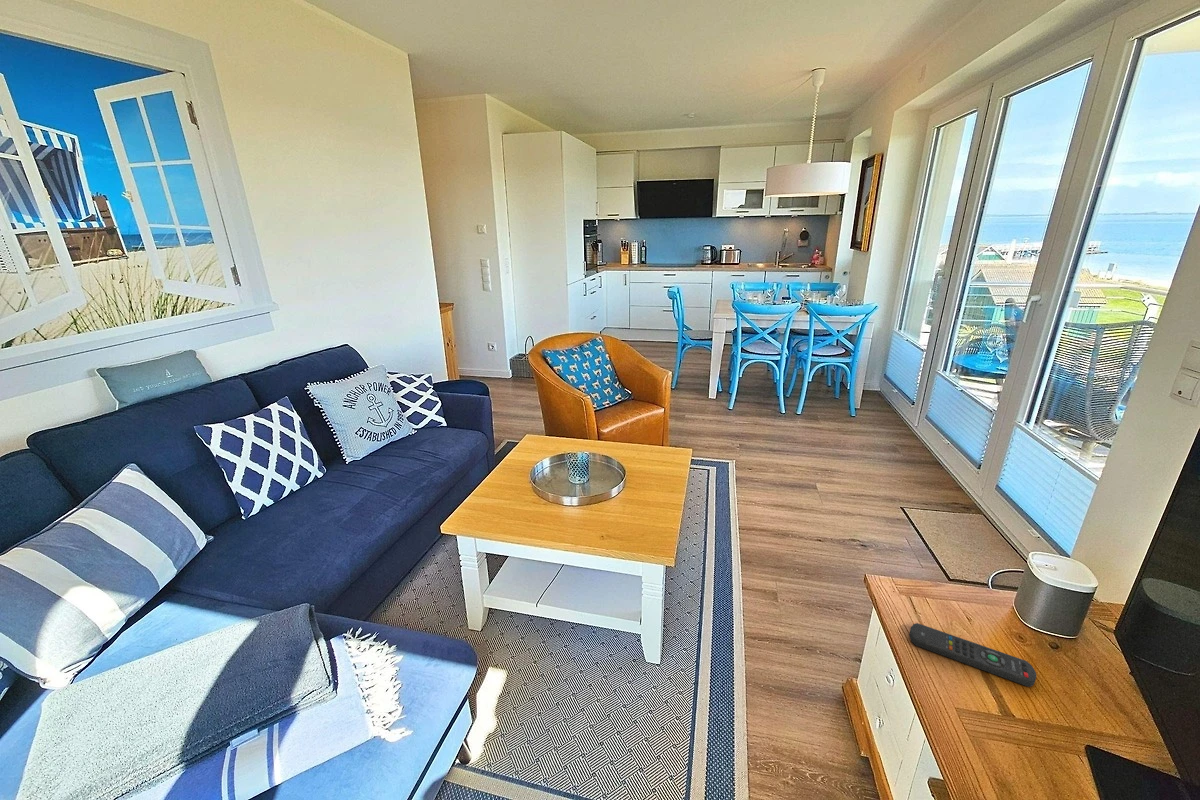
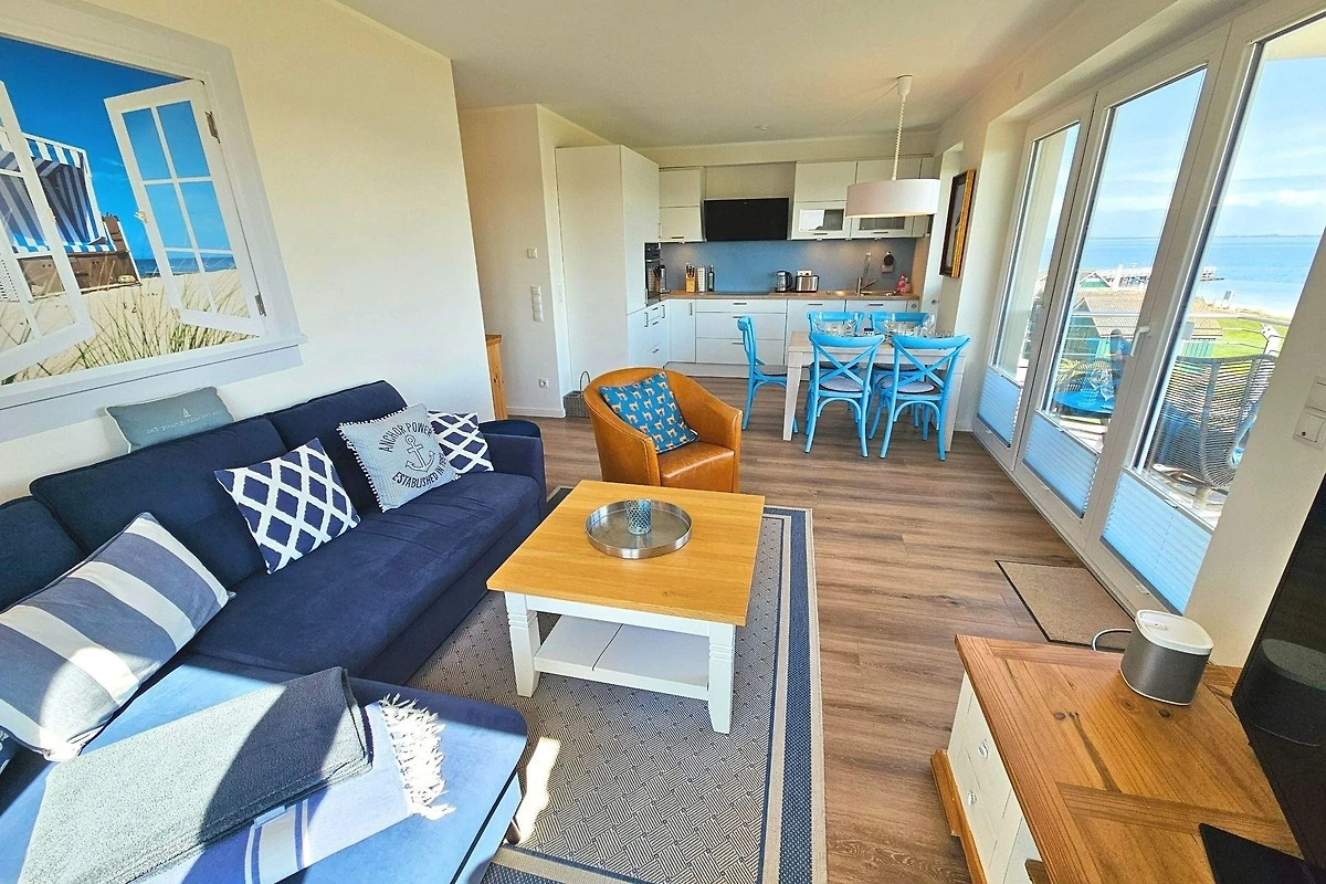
- remote control [908,622,1037,688]
